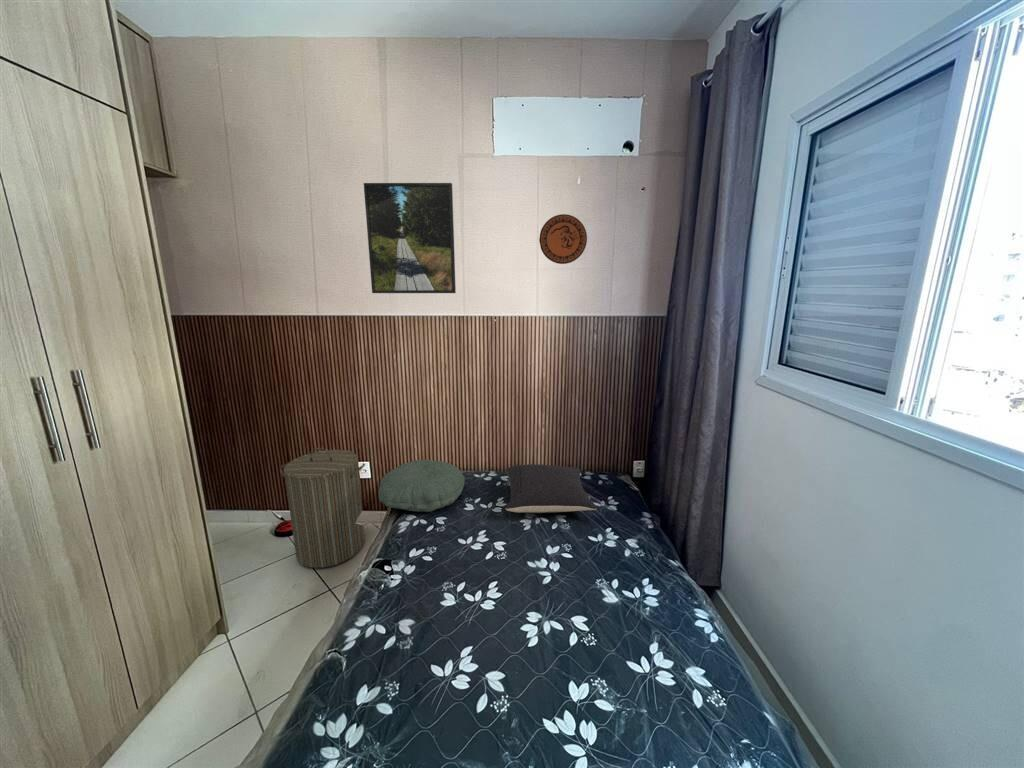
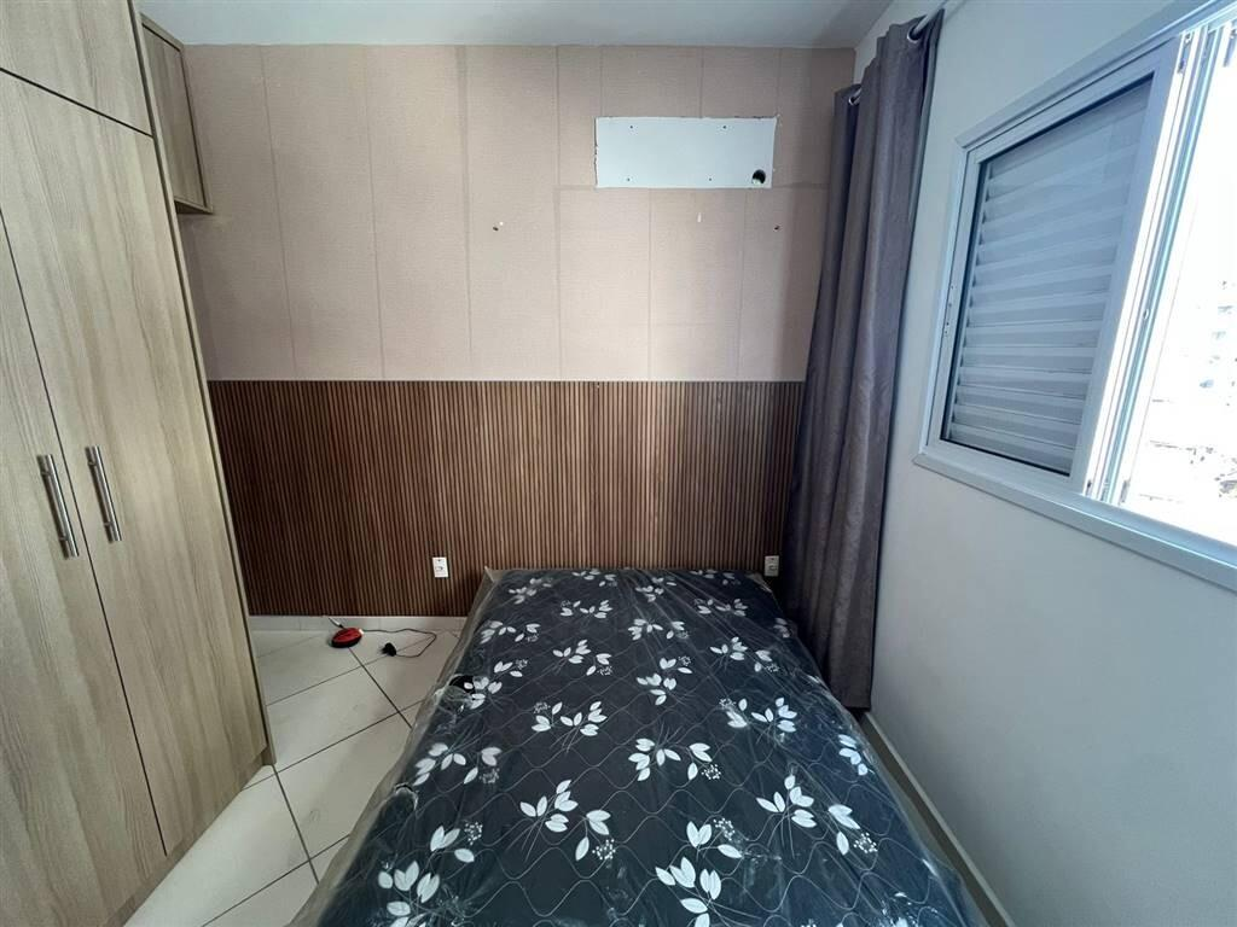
- laundry hamper [279,447,366,569]
- decorative plate [538,213,588,265]
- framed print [363,182,457,294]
- pillow [377,459,466,513]
- pillow [505,463,598,514]
